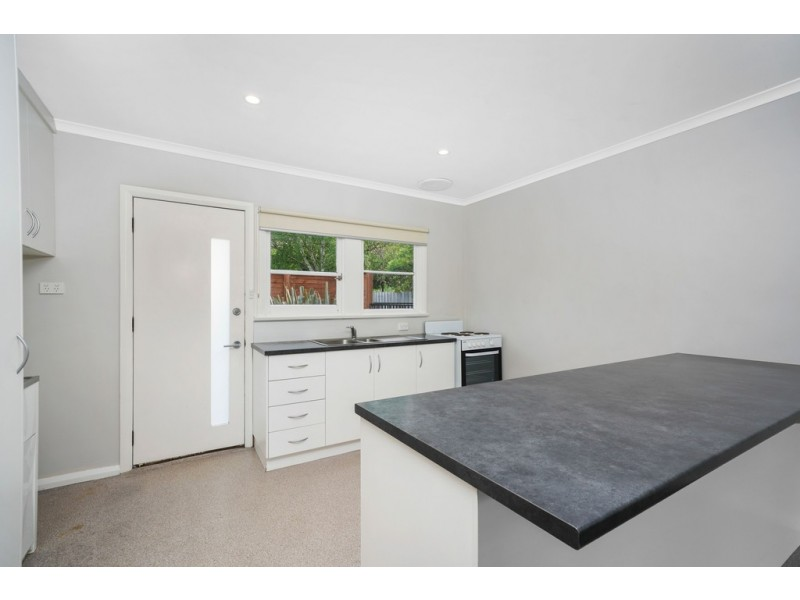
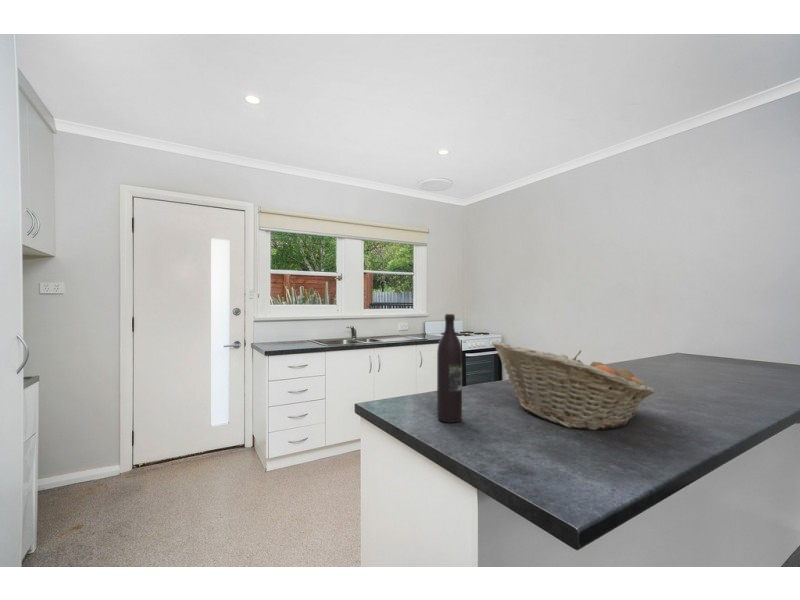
+ wine bottle [436,313,463,424]
+ fruit basket [490,339,655,431]
